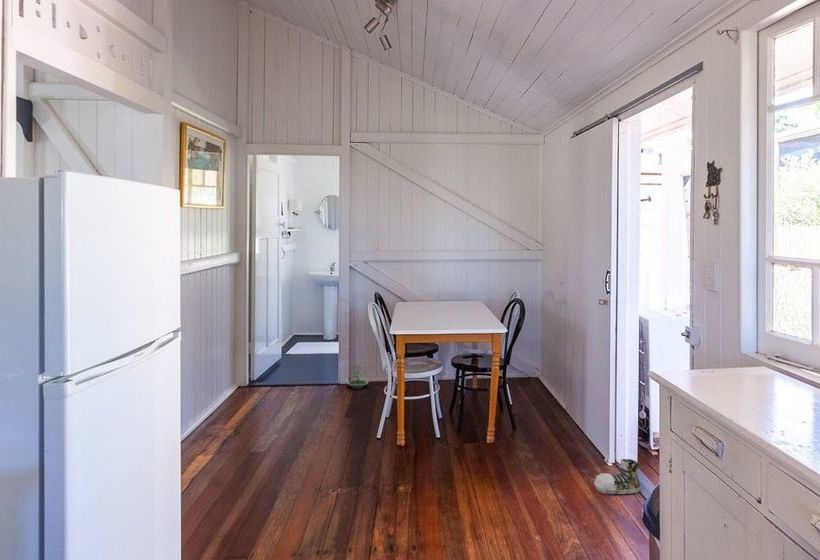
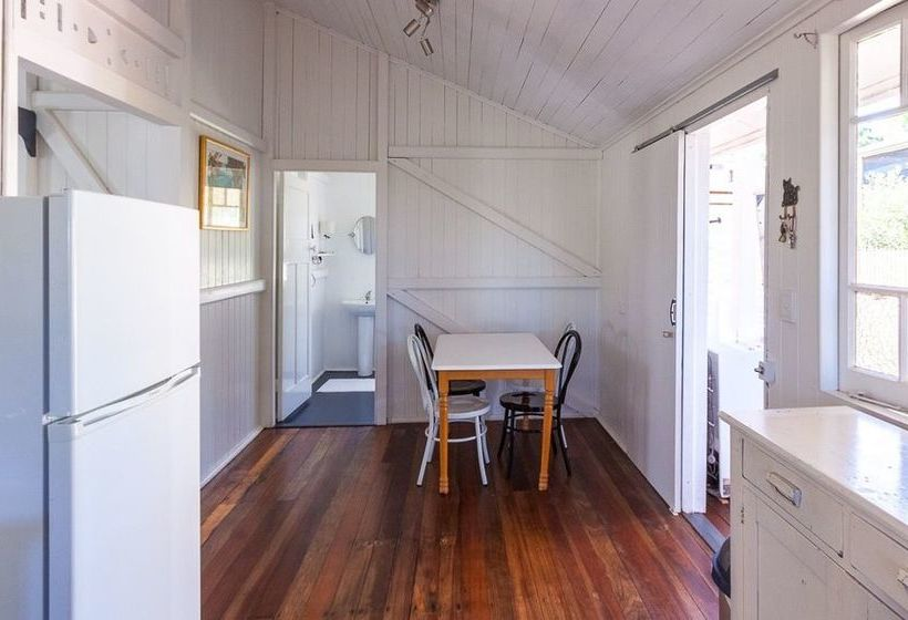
- shoe [593,458,642,495]
- terrarium [346,366,370,390]
